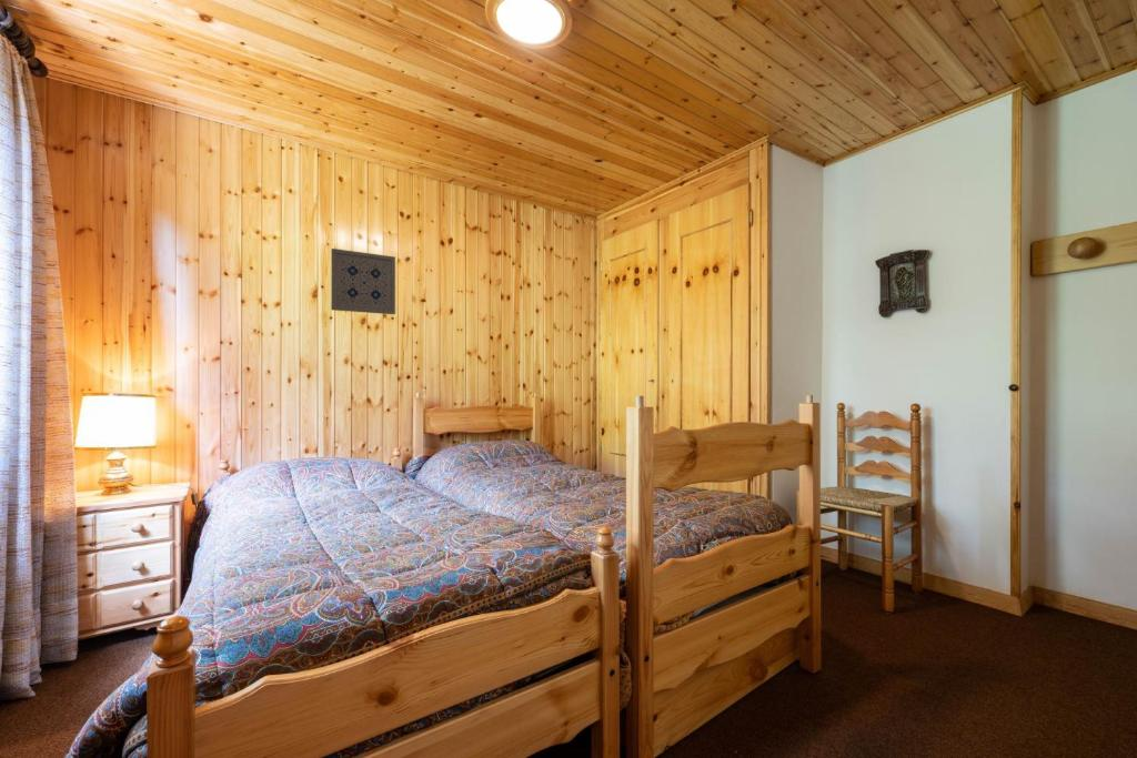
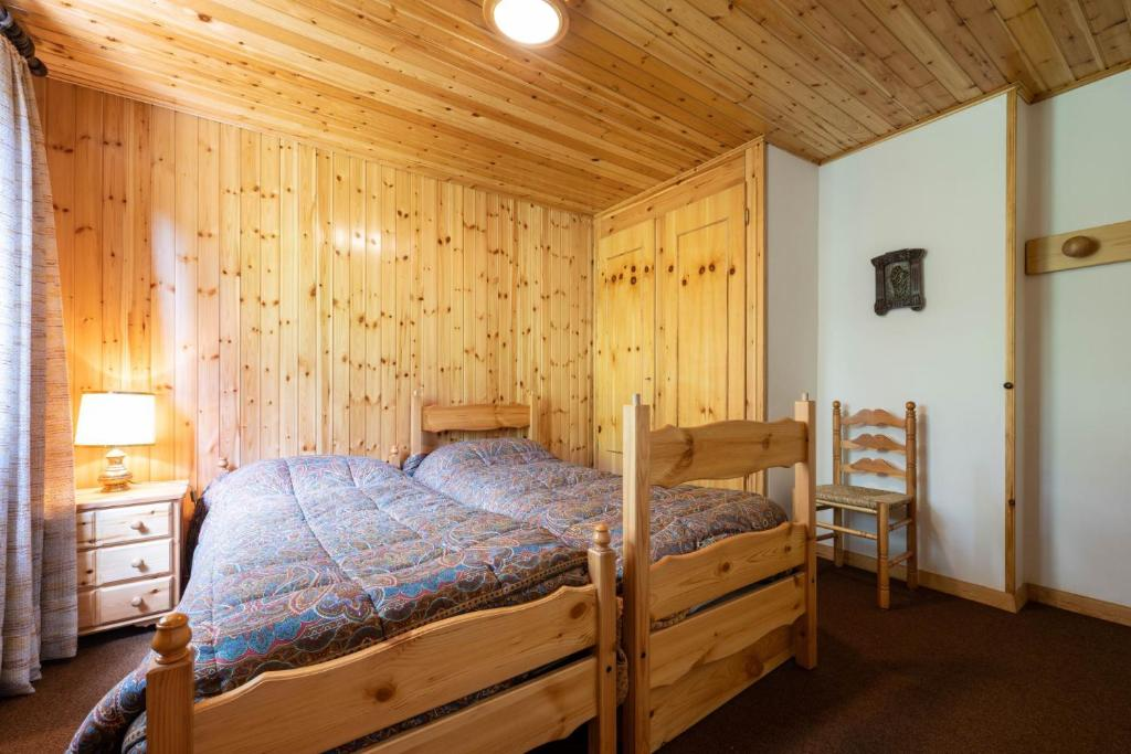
- wall art [330,247,396,315]
